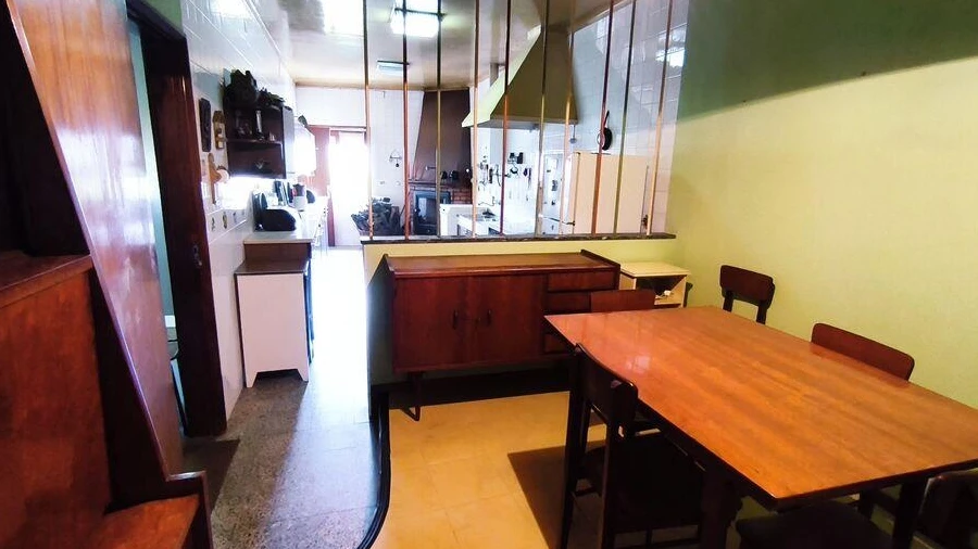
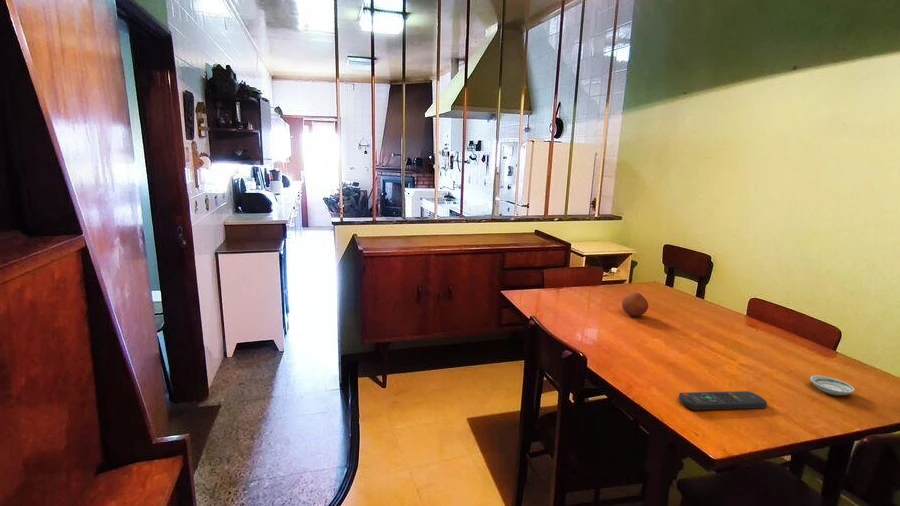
+ fruit [621,292,649,317]
+ remote control [678,390,768,411]
+ saucer [809,375,856,396]
